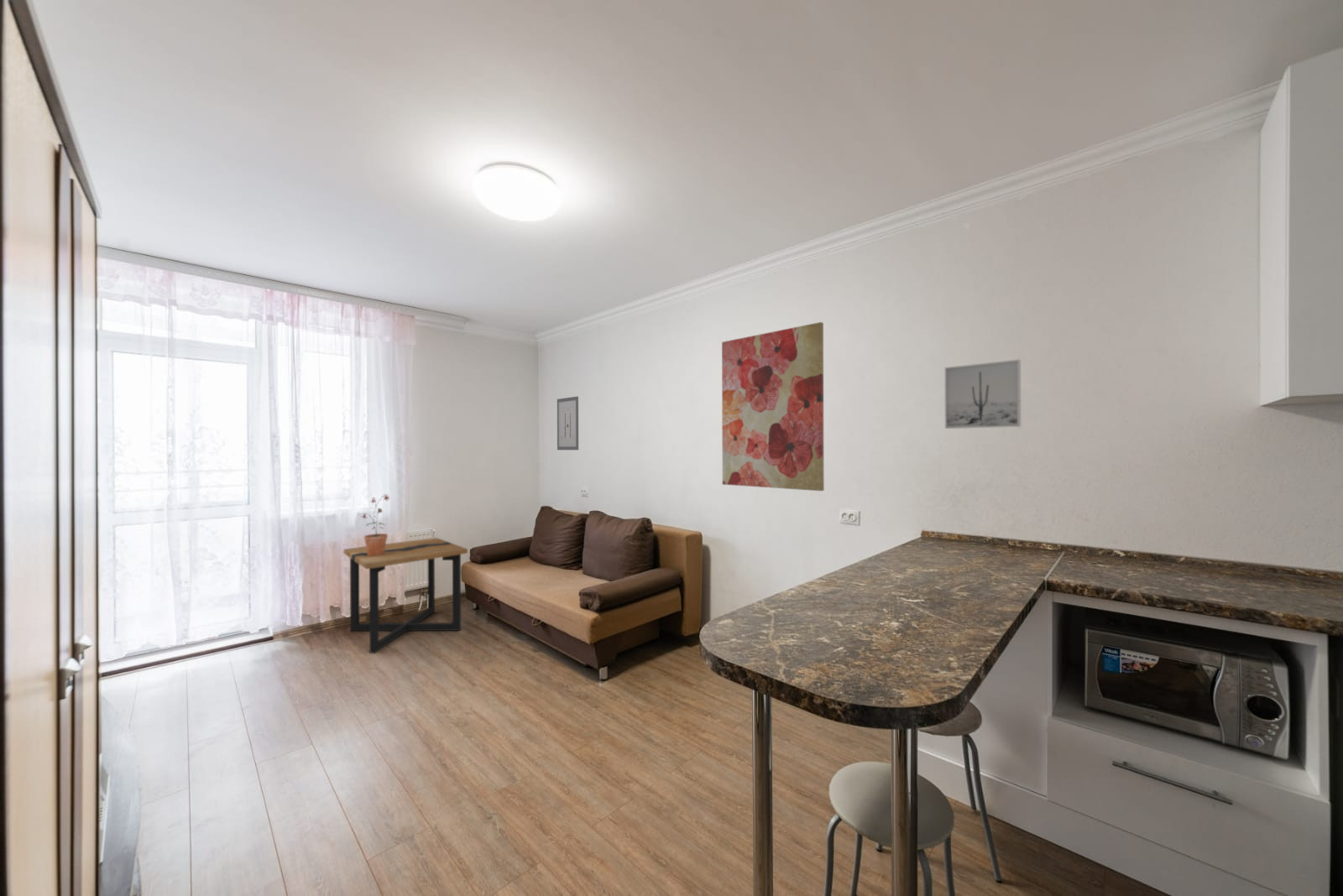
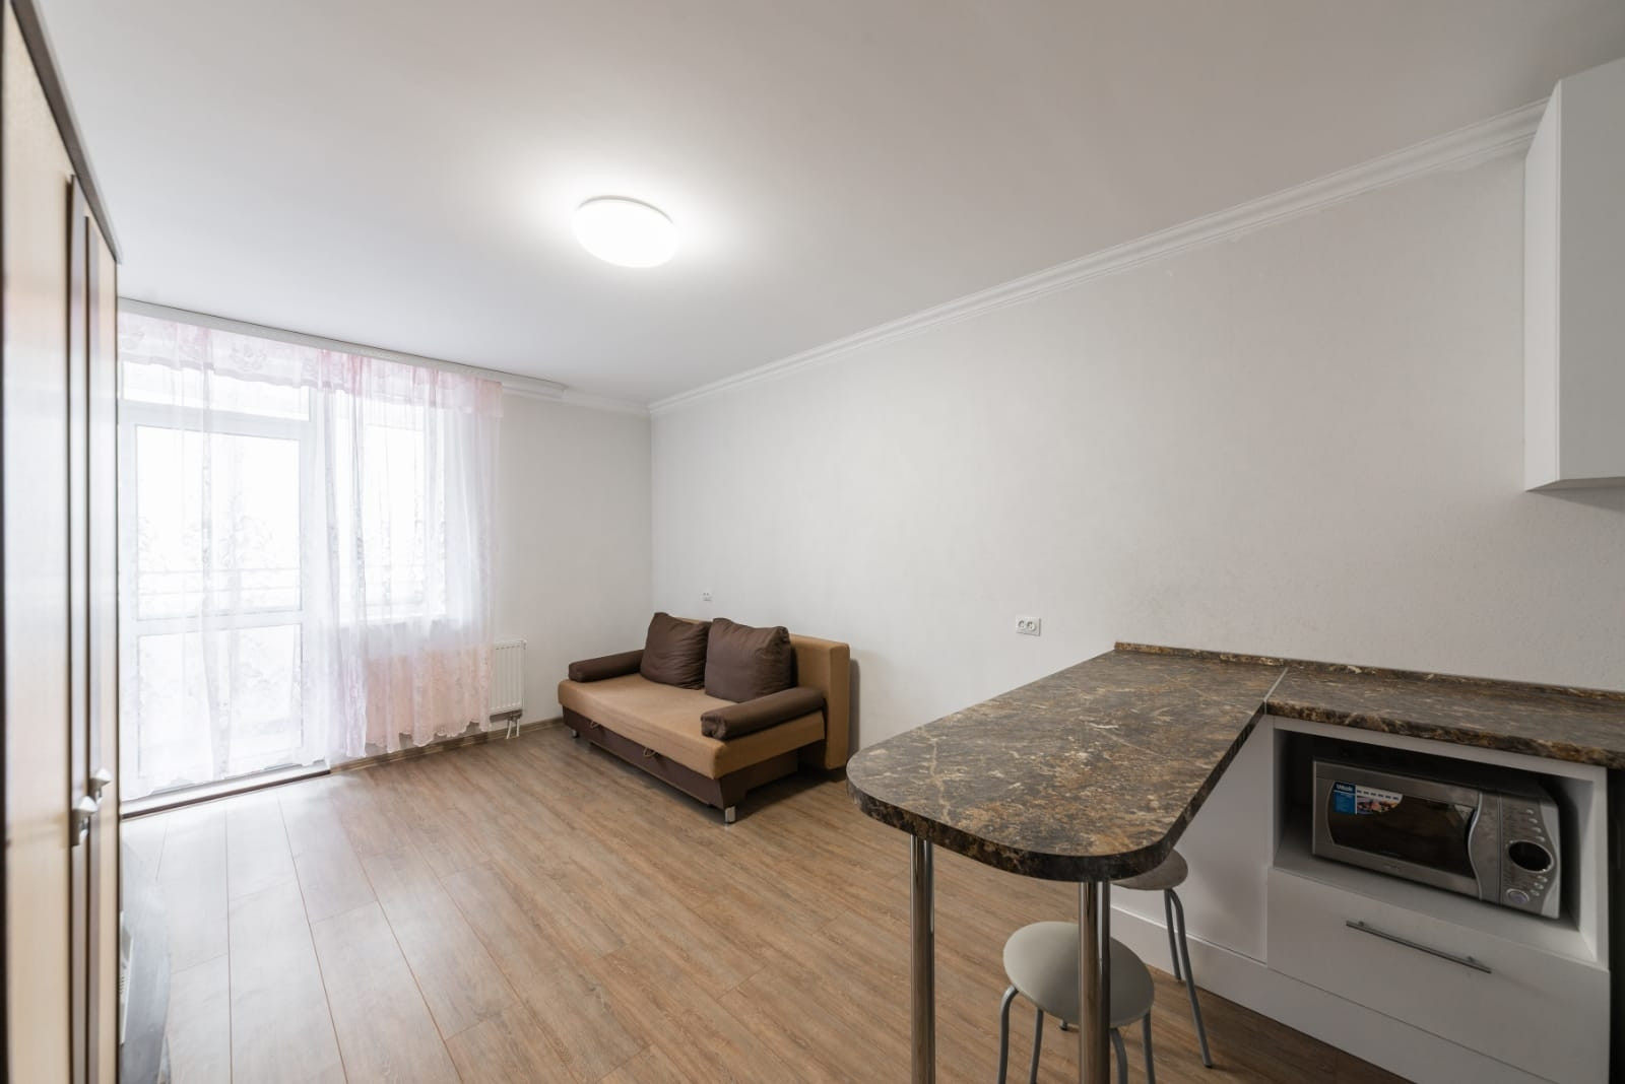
- potted plant [360,493,390,556]
- wall art [721,321,825,492]
- wall art [944,359,1022,430]
- wall art [557,395,579,451]
- side table [342,537,468,654]
